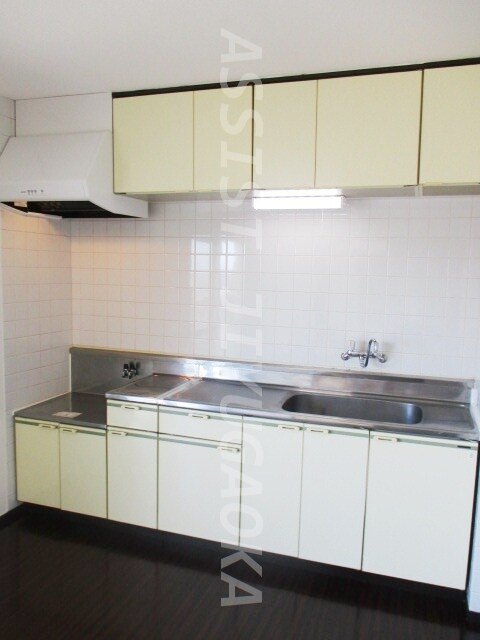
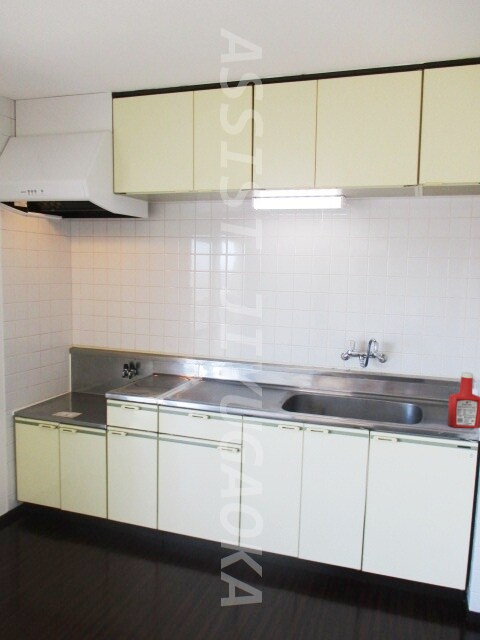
+ soap bottle [446,371,480,429]
